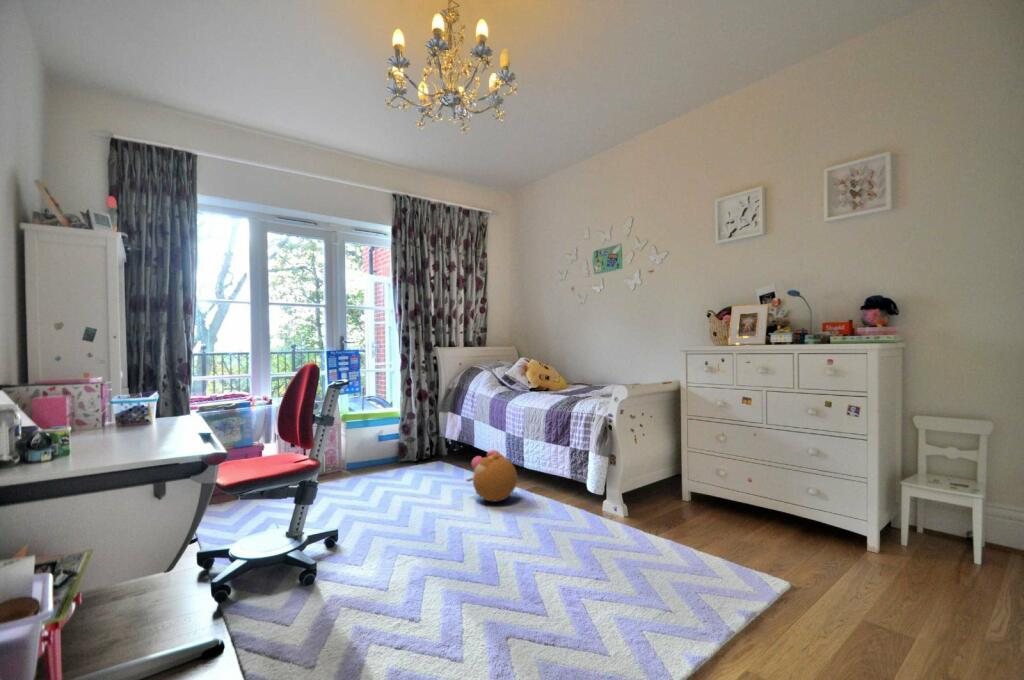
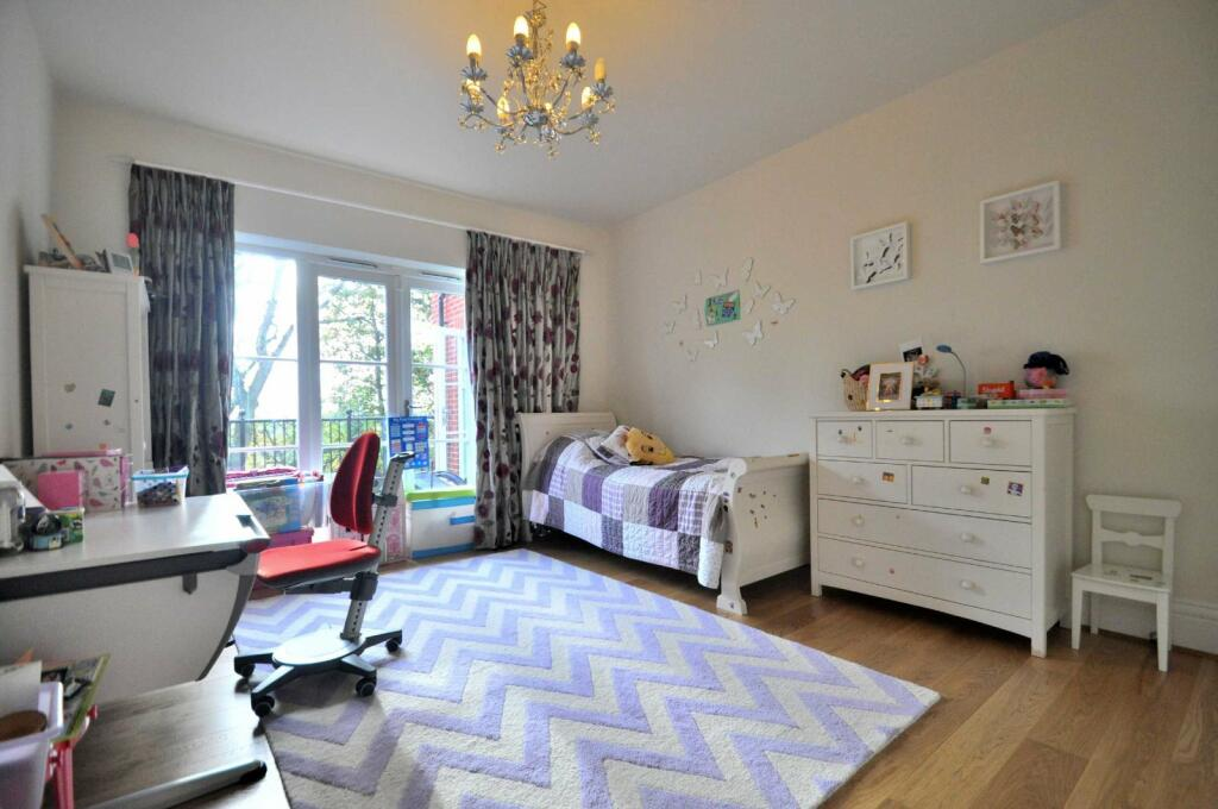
- plush toy [465,449,518,503]
